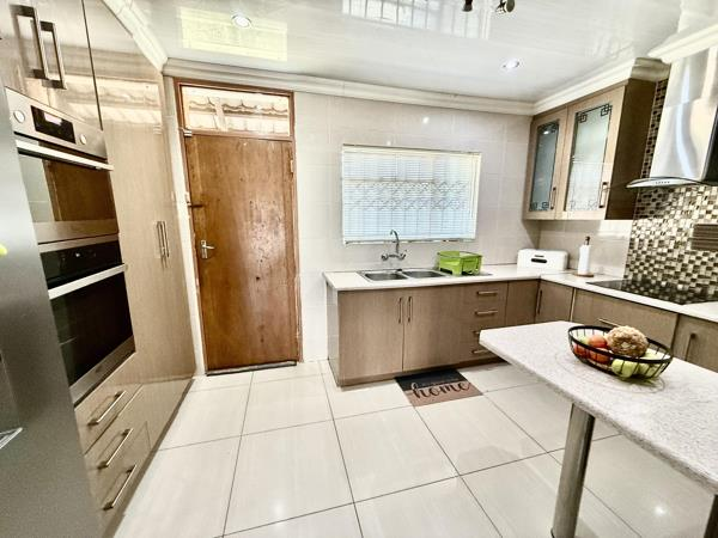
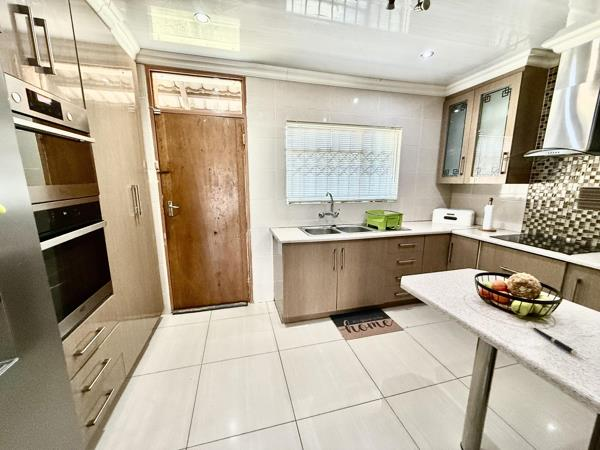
+ pen [528,325,578,356]
